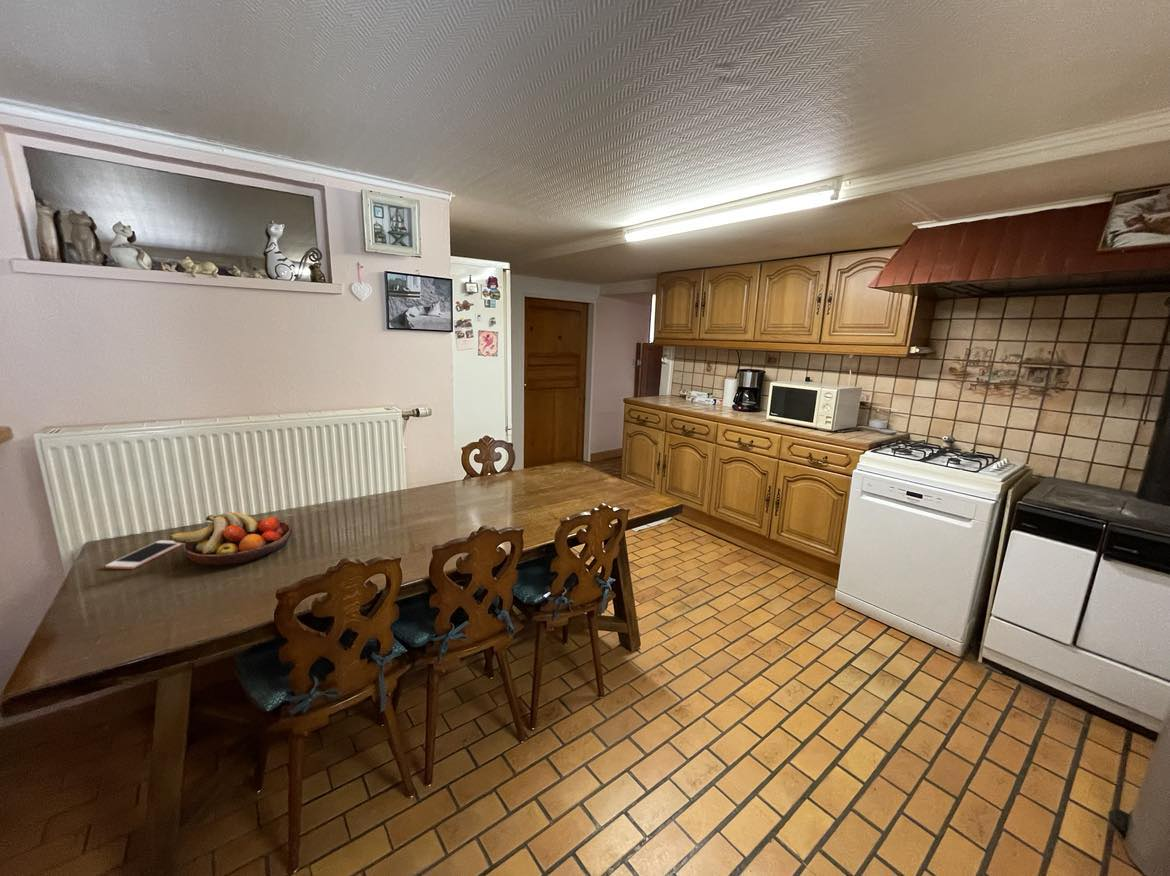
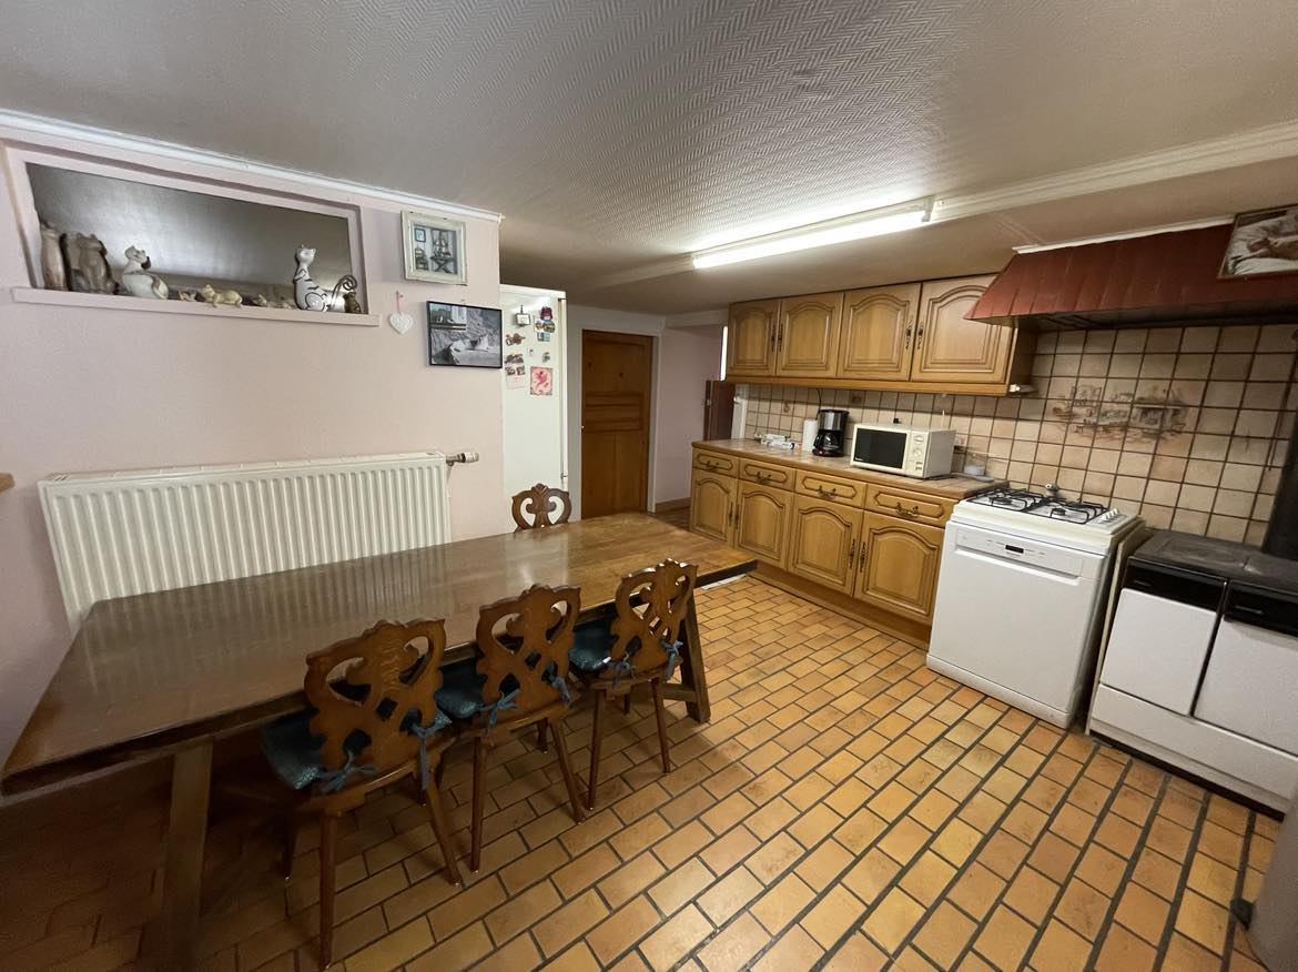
- fruit bowl [169,511,293,567]
- cell phone [104,539,185,570]
